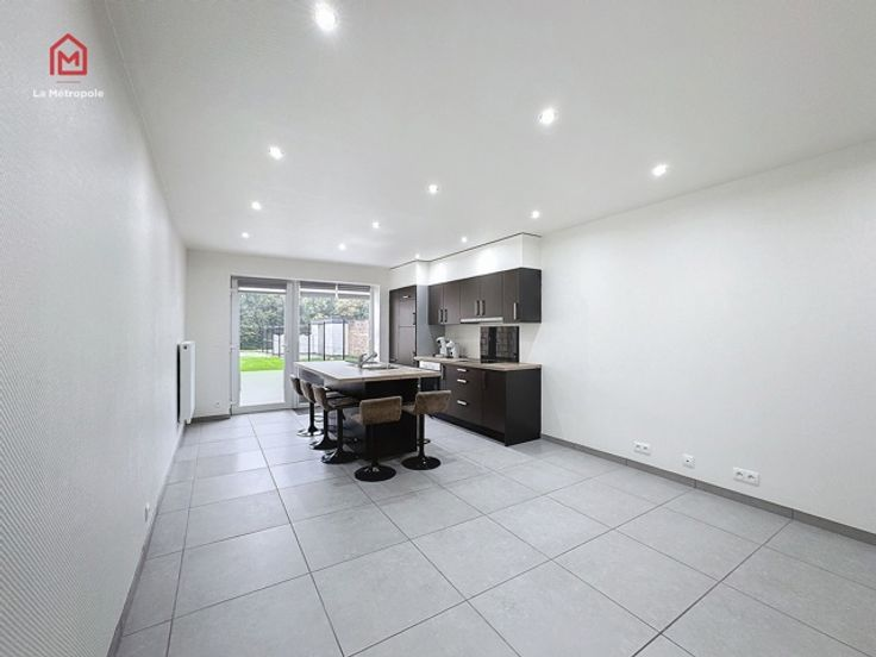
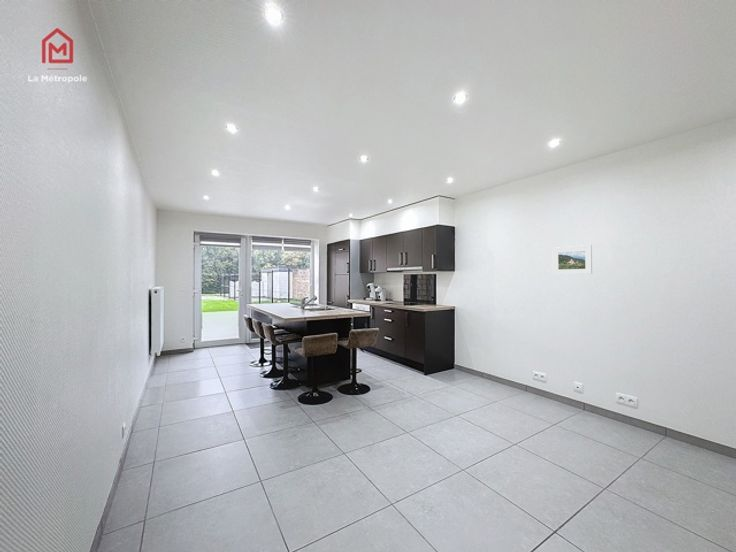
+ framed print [552,244,593,275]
